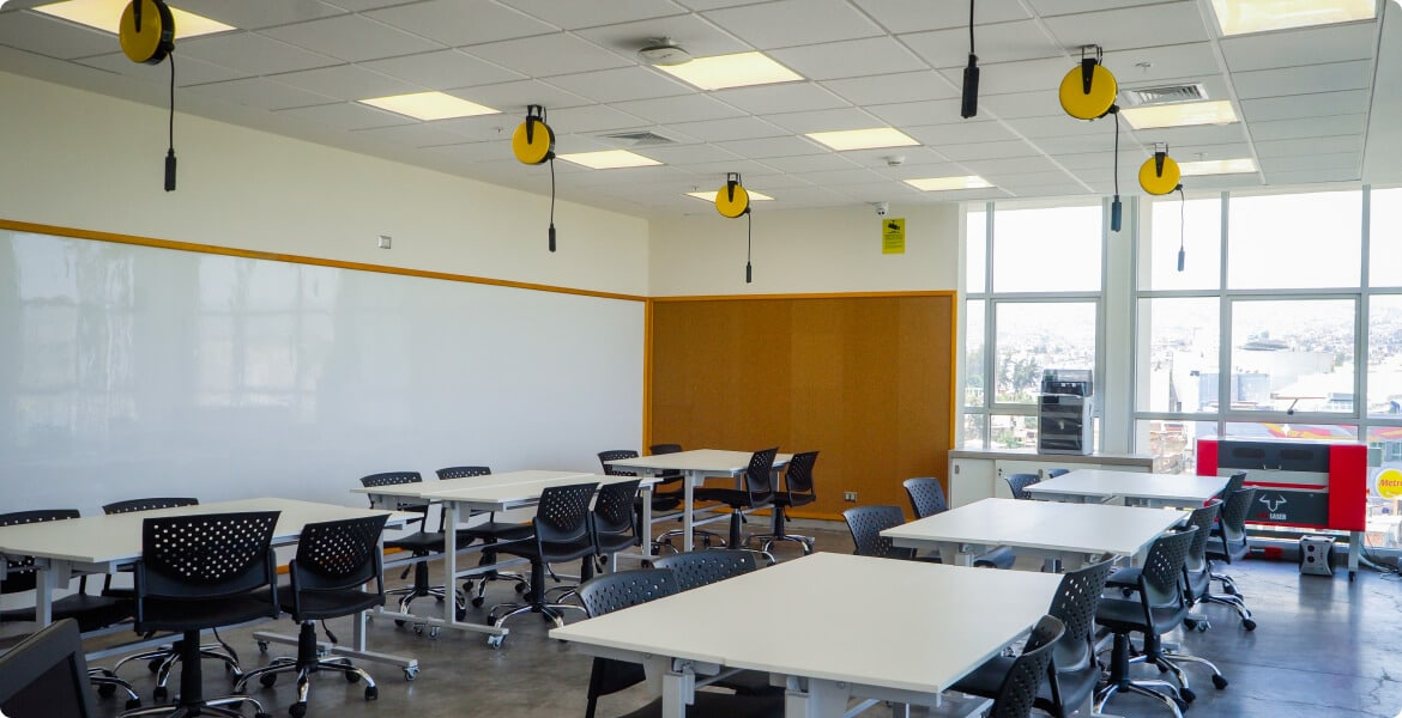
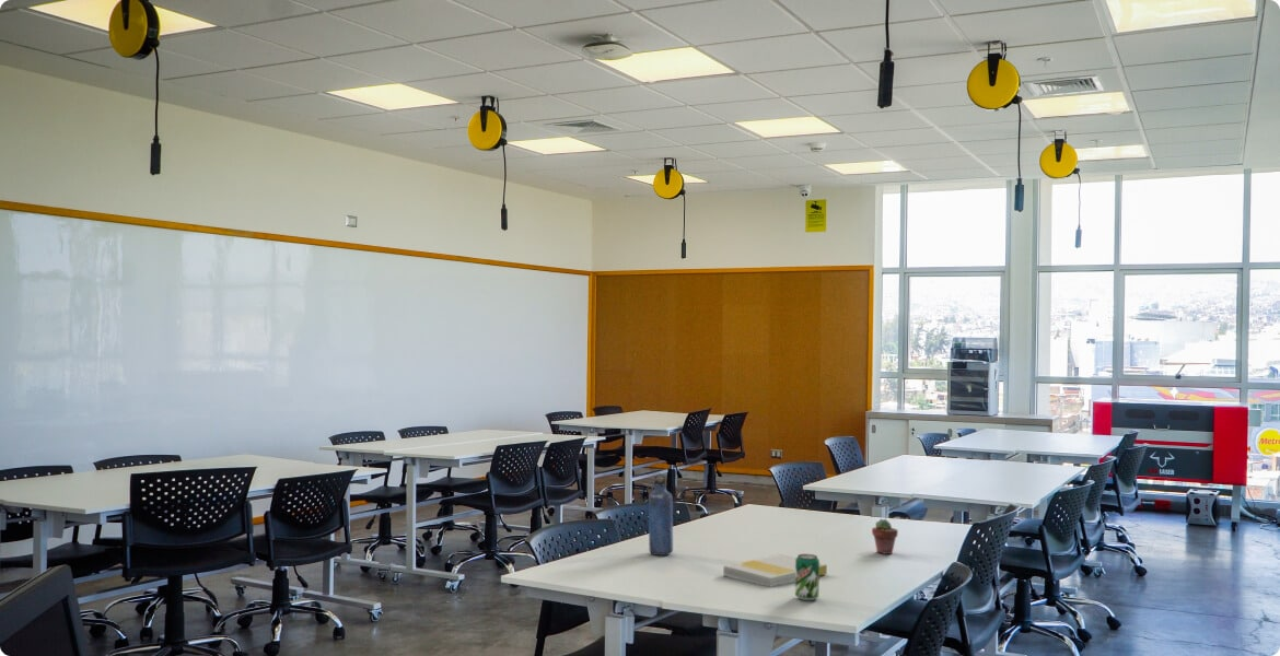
+ water bottle [645,472,674,557]
+ book [722,552,828,588]
+ potted succulent [871,518,899,555]
+ beverage can [794,553,821,601]
